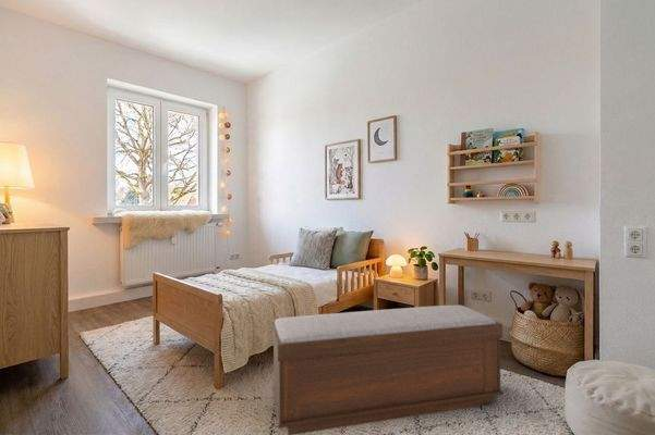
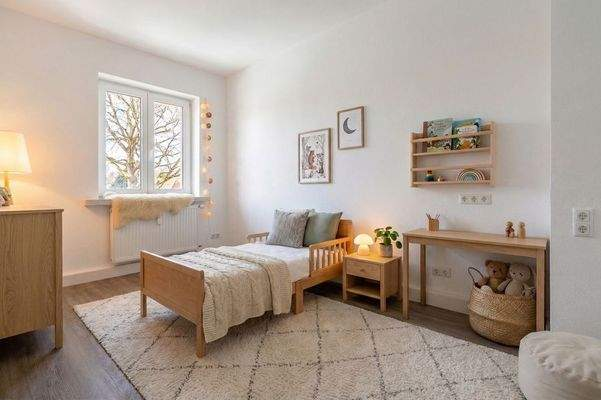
- bench [271,303,504,435]
